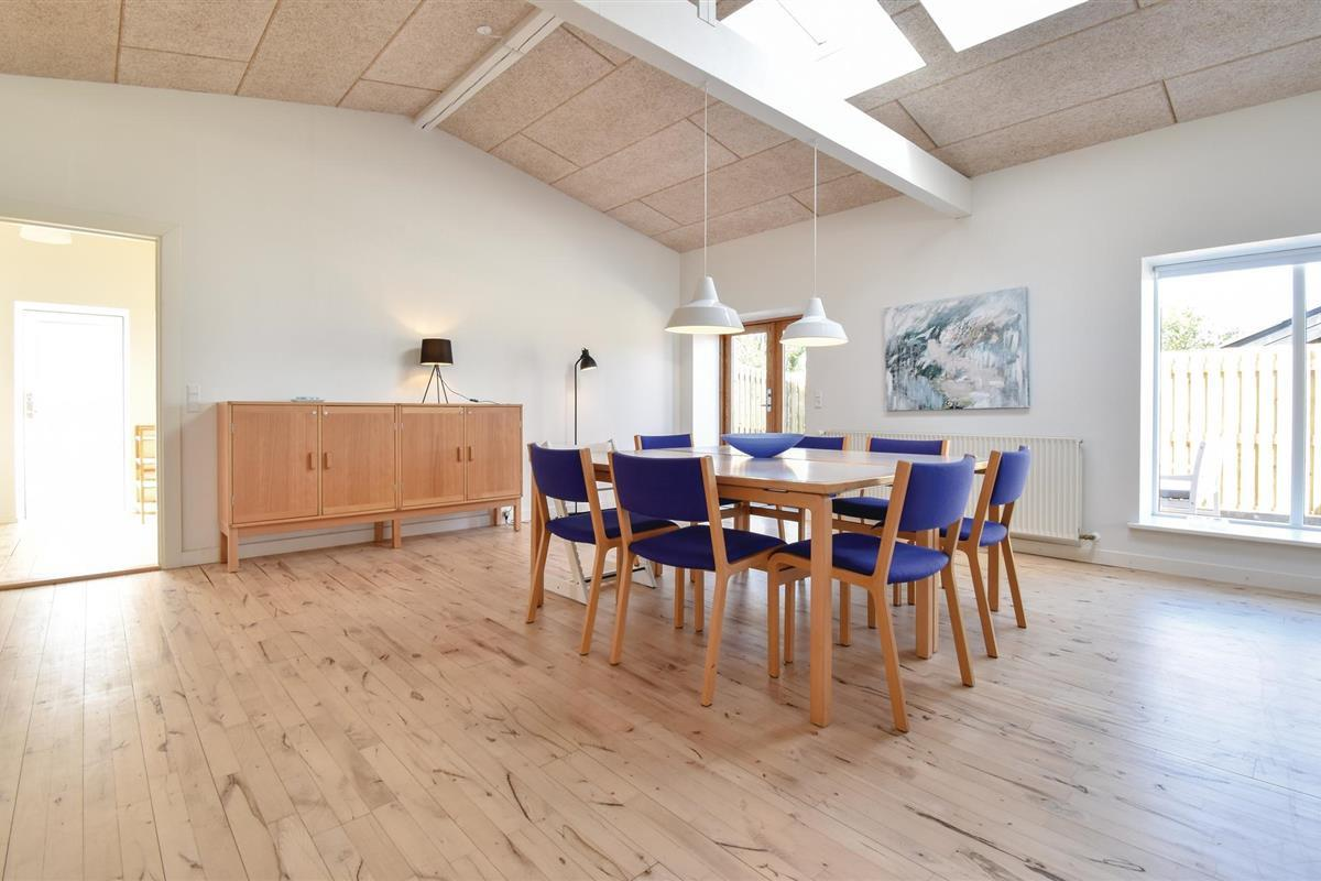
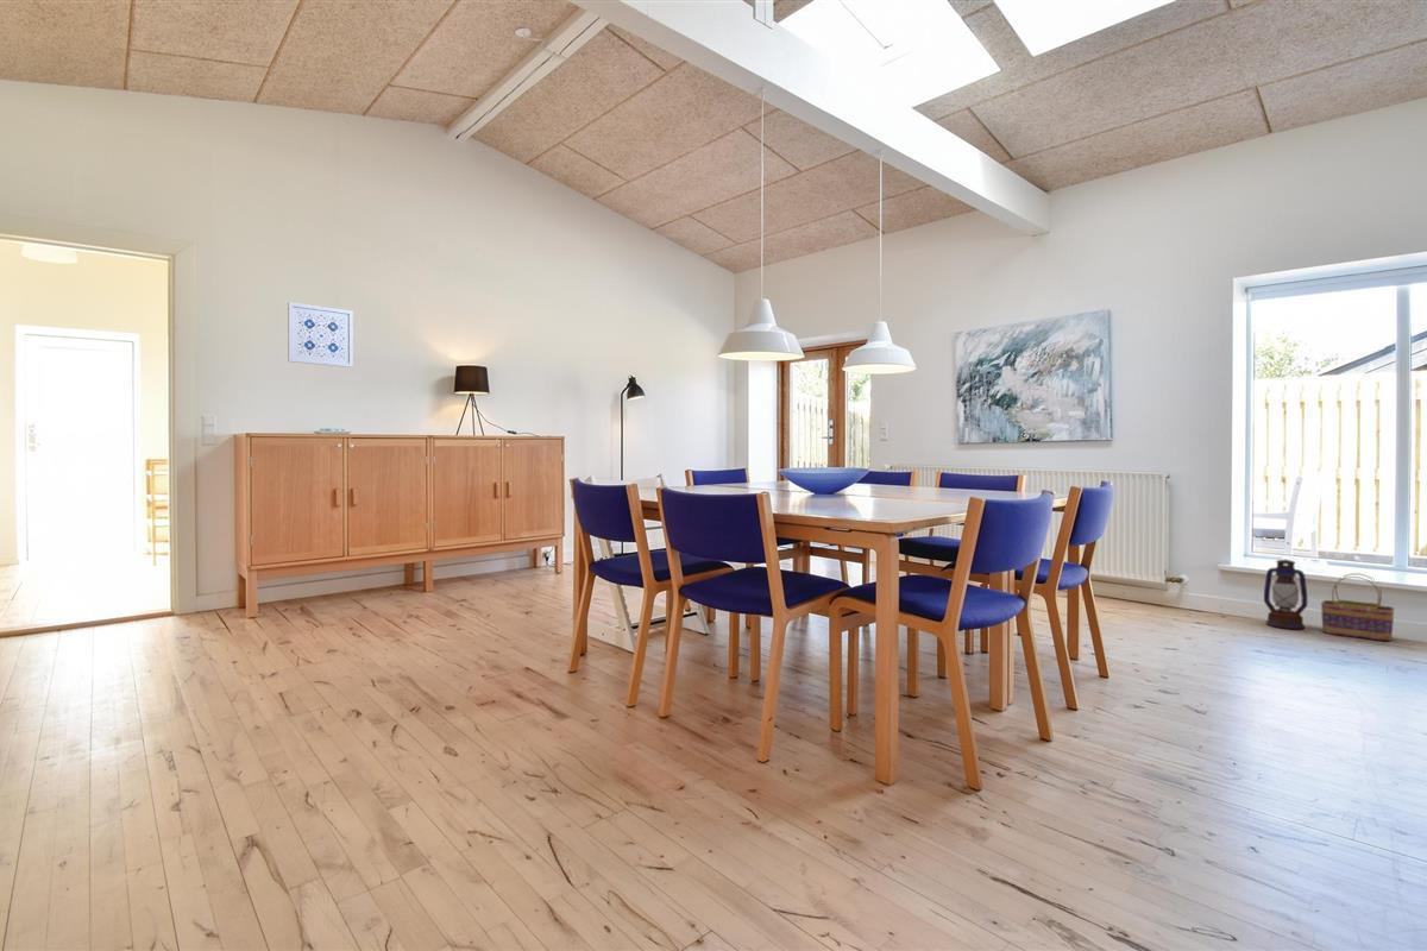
+ lantern [1263,559,1308,630]
+ basket [1320,572,1395,642]
+ wall art [287,301,354,369]
